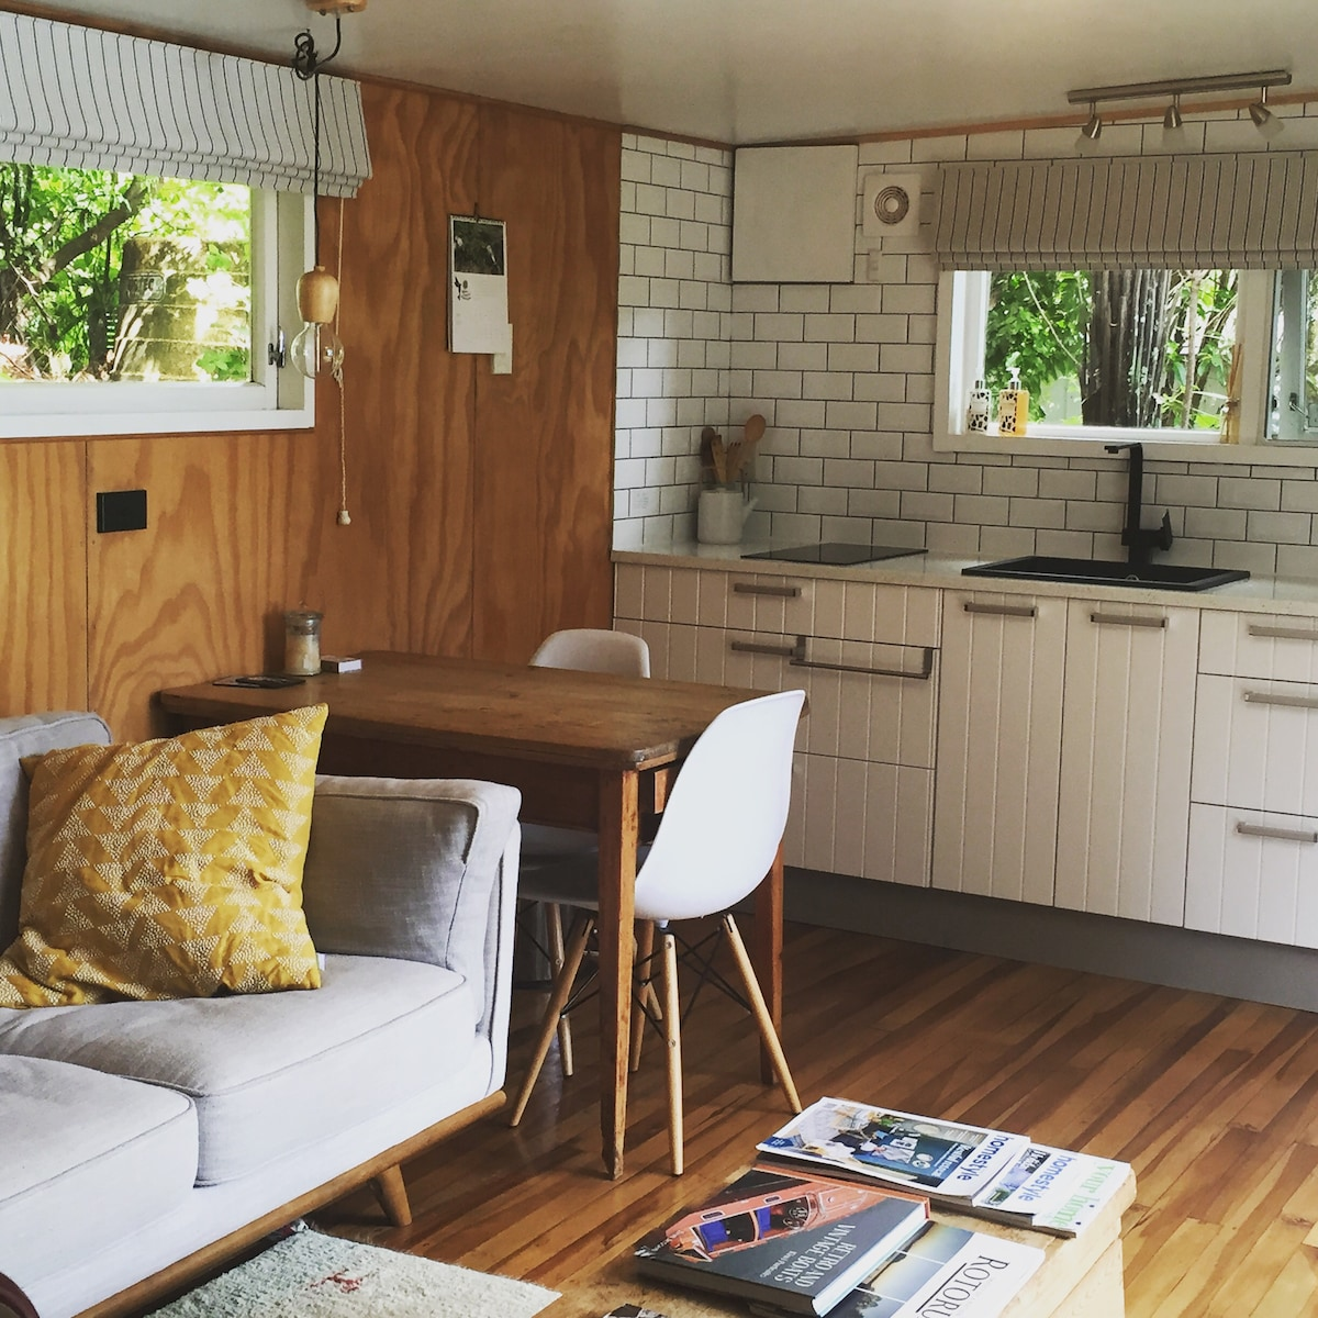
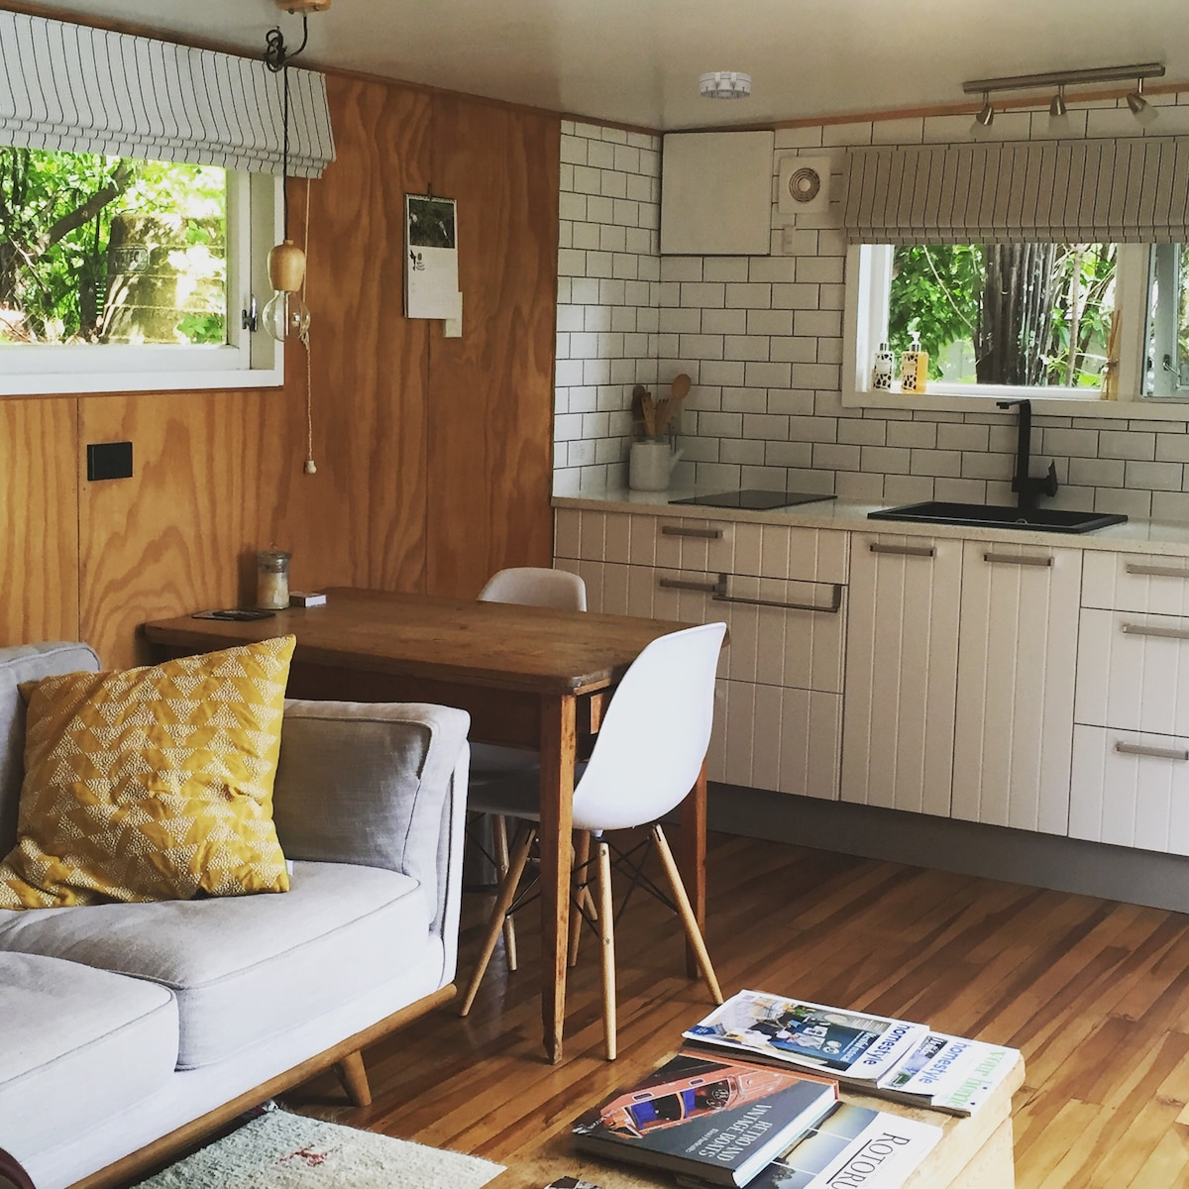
+ smoke detector [699,71,752,100]
